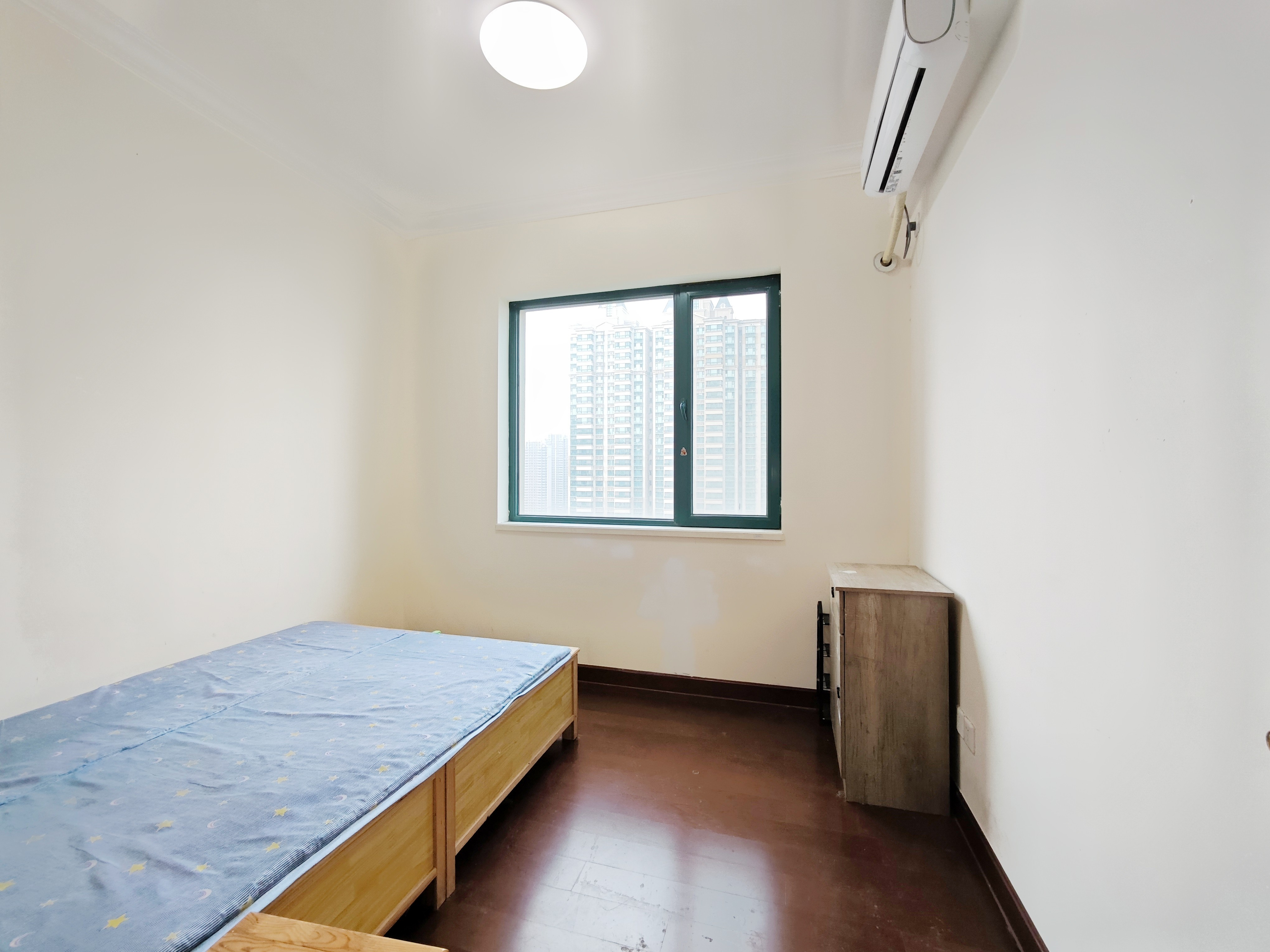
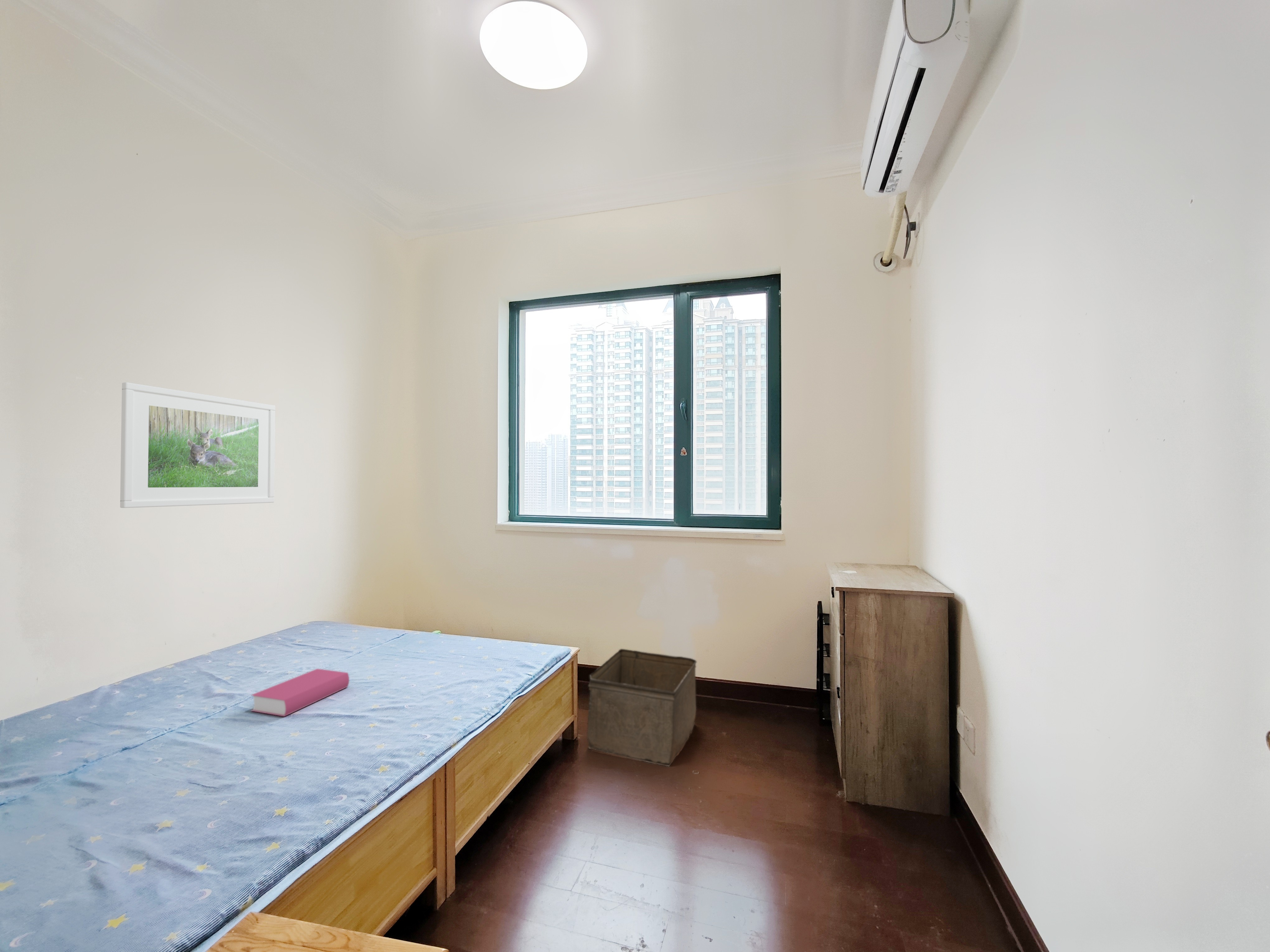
+ book [251,668,350,717]
+ storage bin [587,648,697,767]
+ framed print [120,382,275,508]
